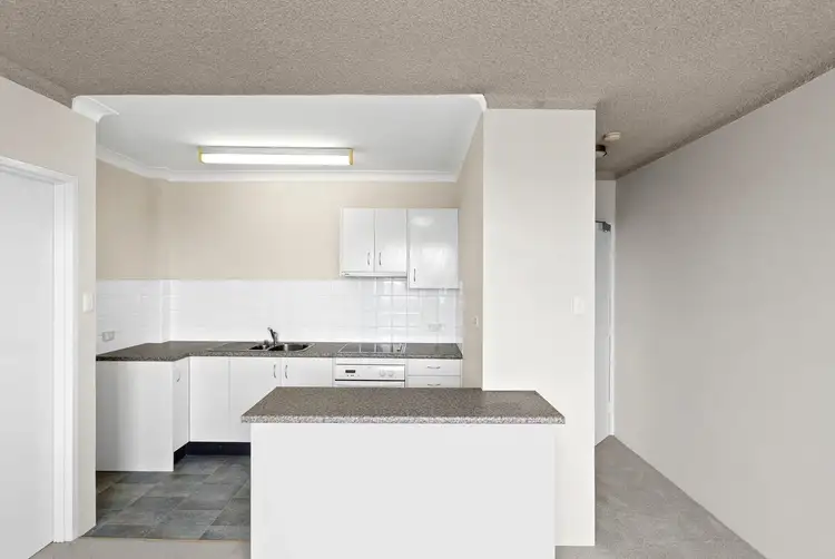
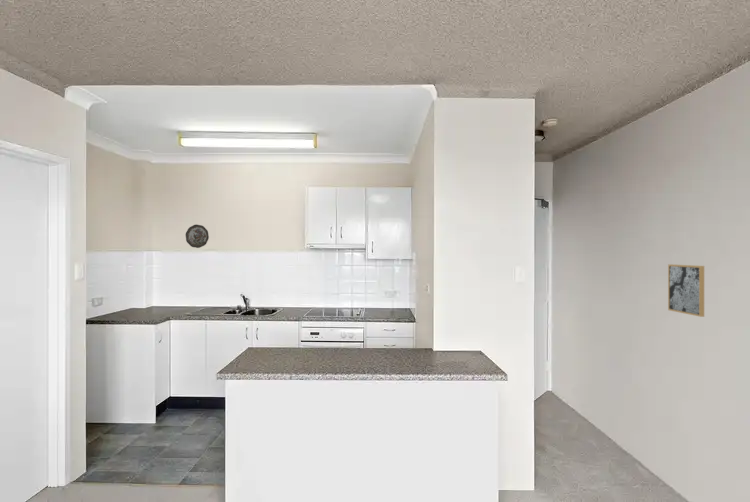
+ wall art [667,263,705,318]
+ decorative plate [185,224,210,249]
